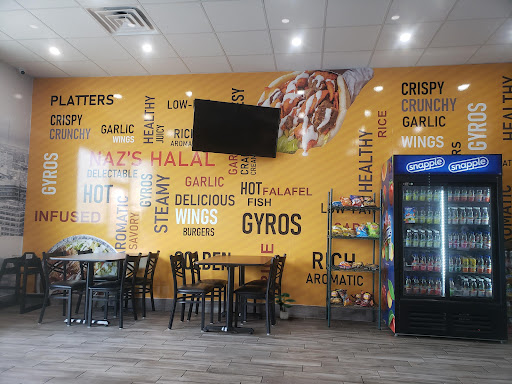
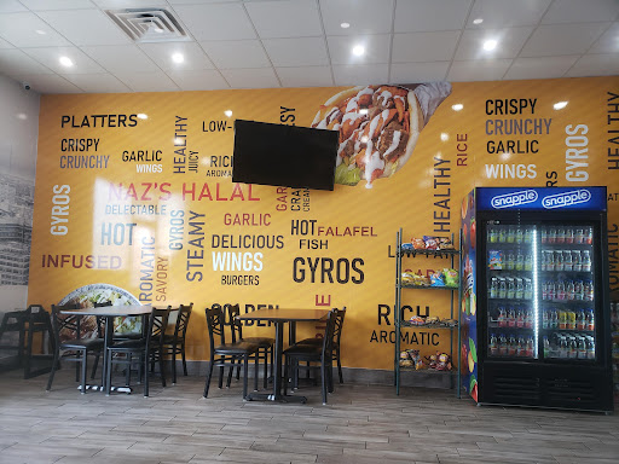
- potted plant [274,292,297,320]
